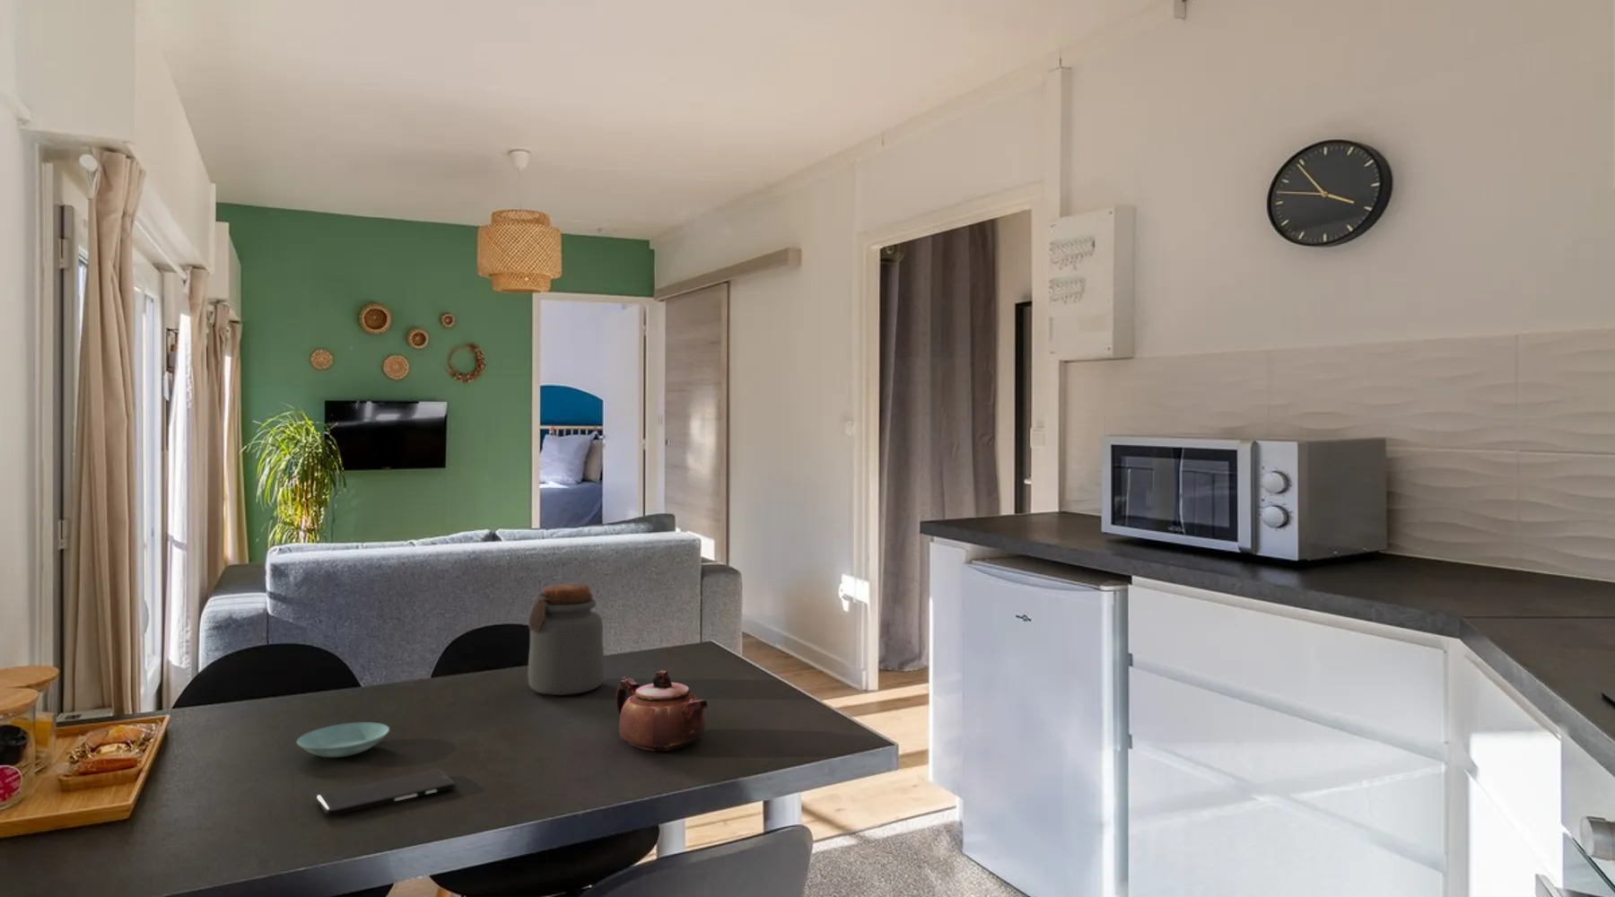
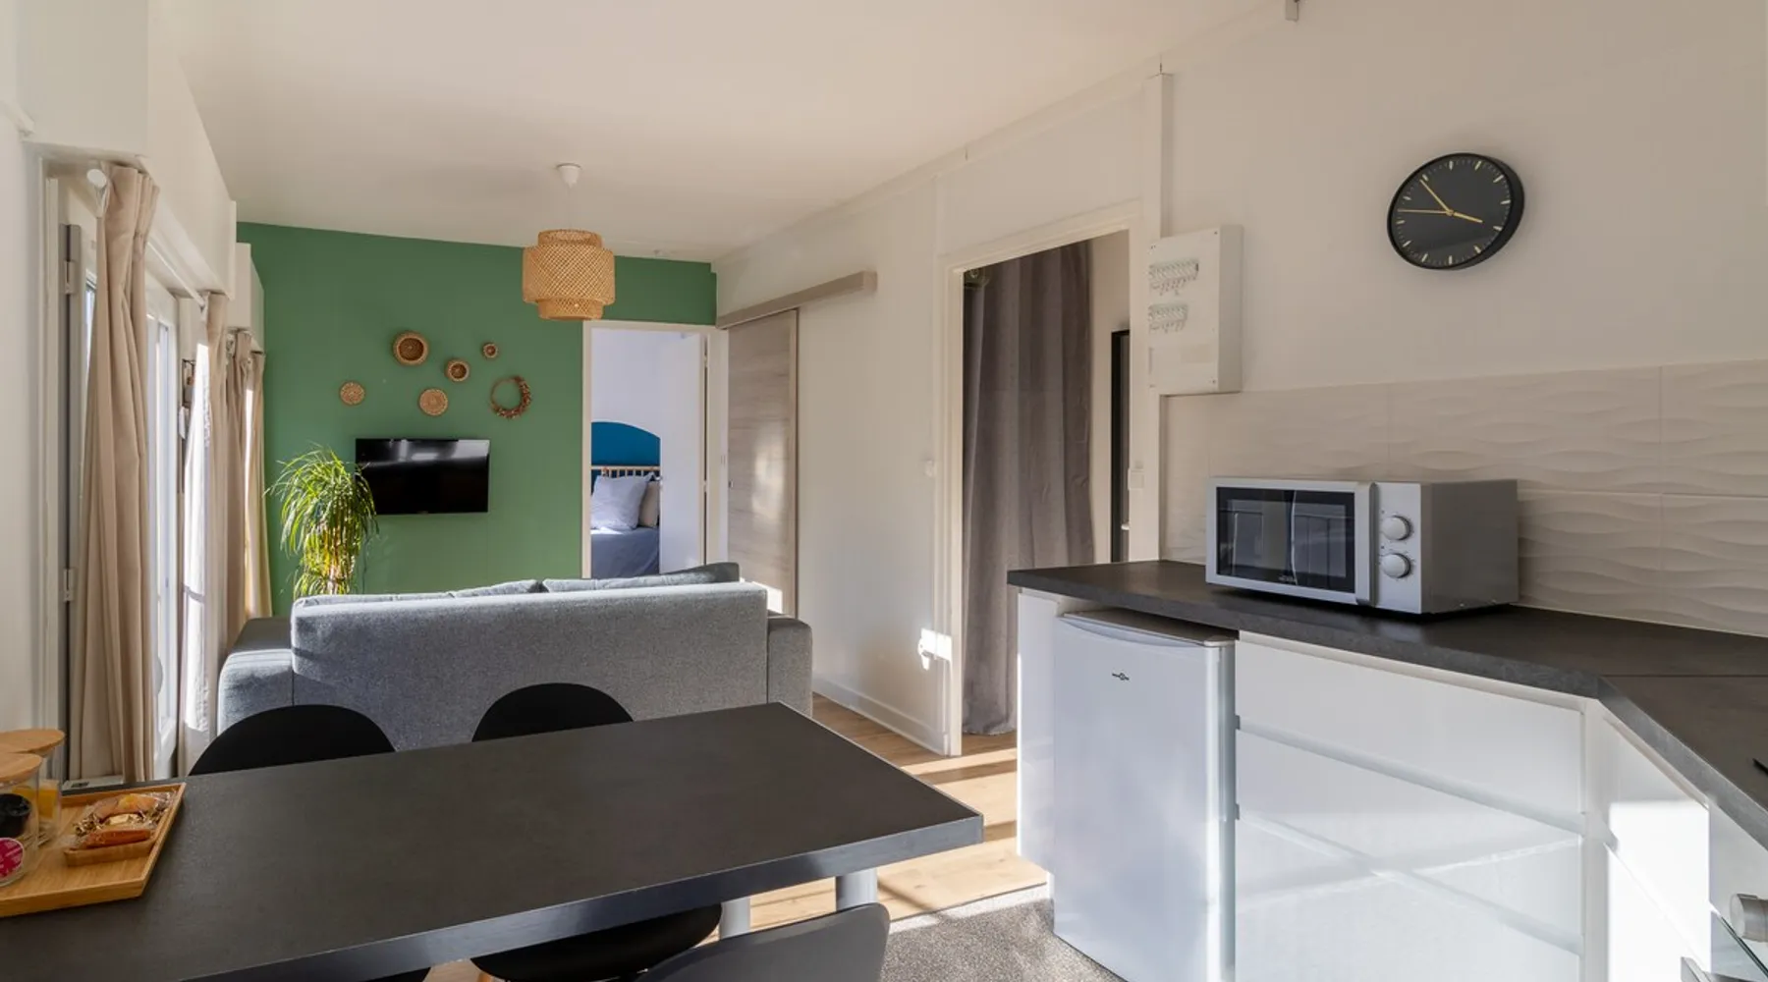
- teapot [614,669,709,751]
- jar [527,583,605,696]
- smartphone [315,769,456,816]
- saucer [296,721,390,758]
